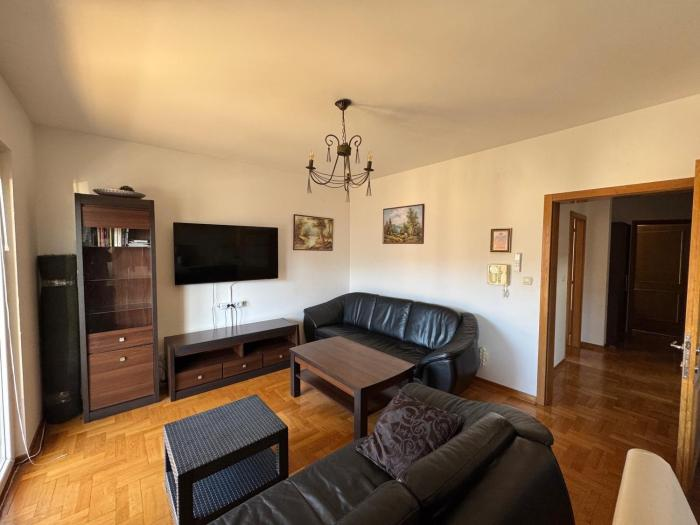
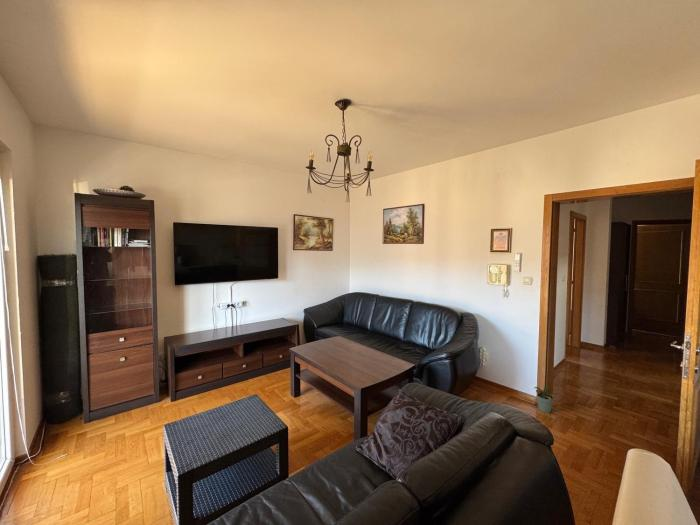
+ potted plant [533,385,556,414]
